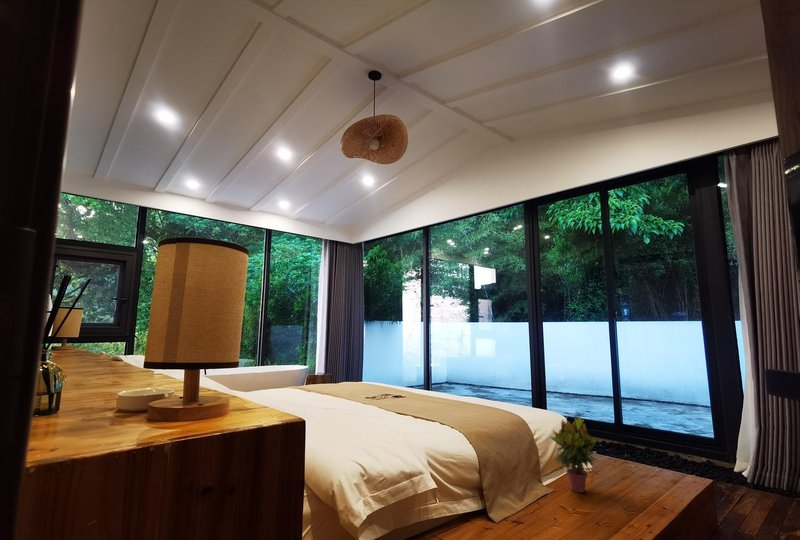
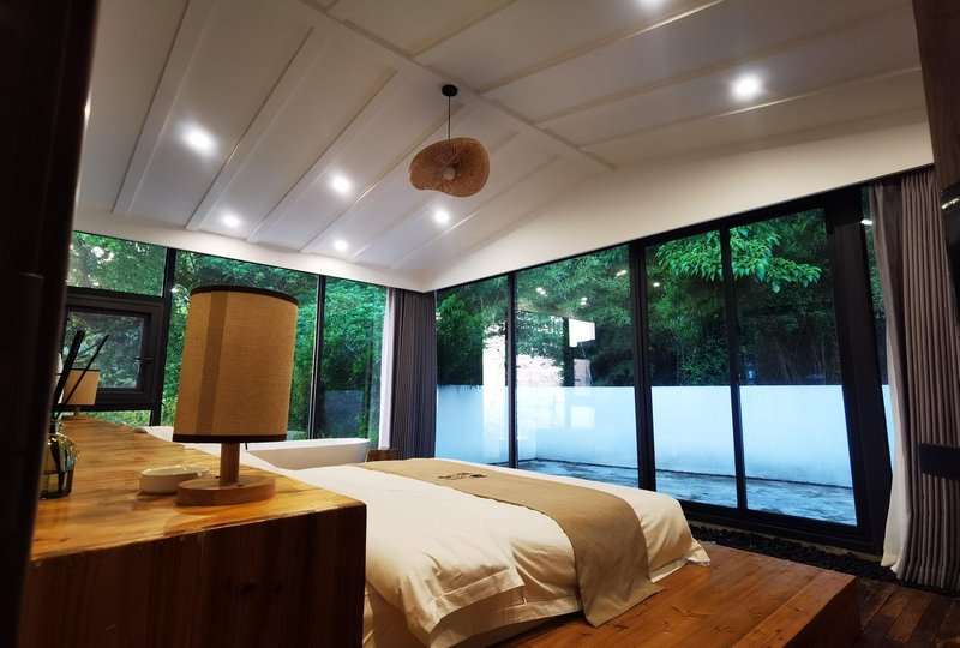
- potted plant [549,414,598,494]
